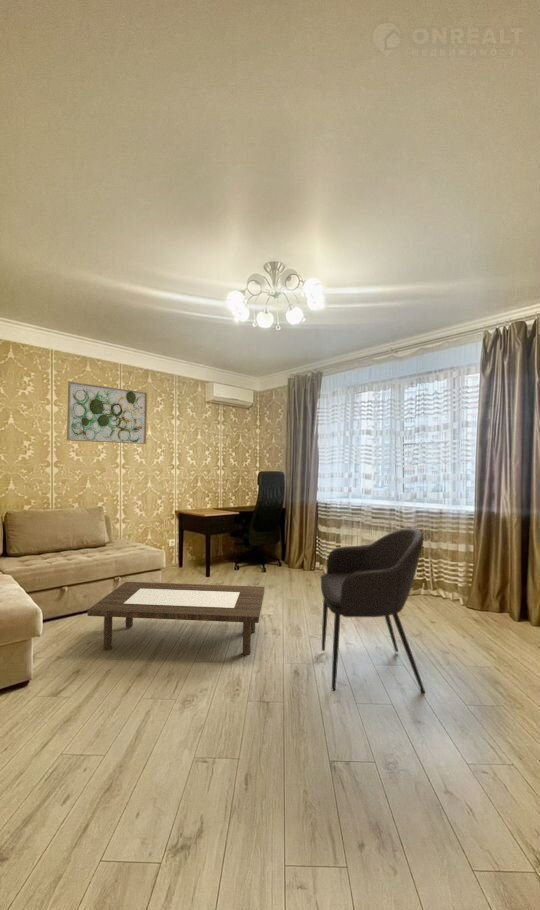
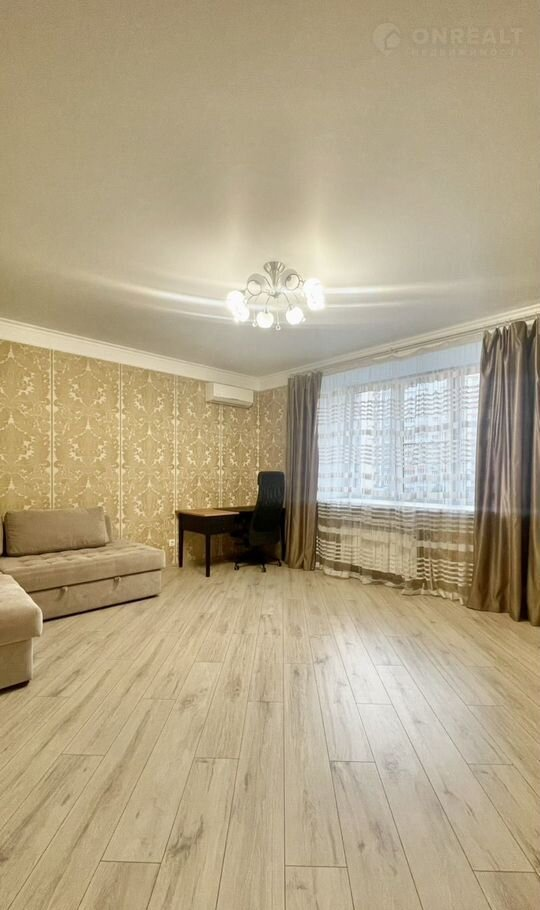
- wall art [66,380,148,445]
- coffee table [87,581,265,656]
- armchair [320,527,426,694]
